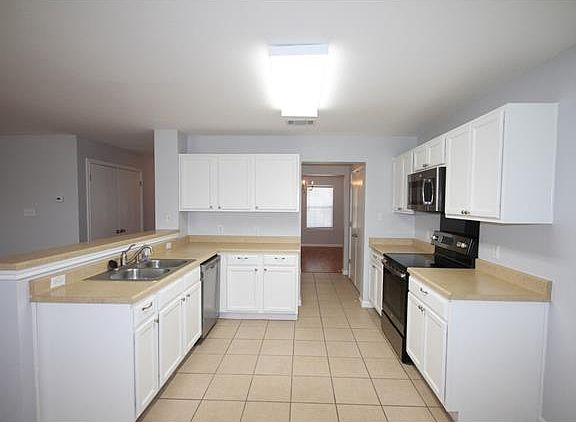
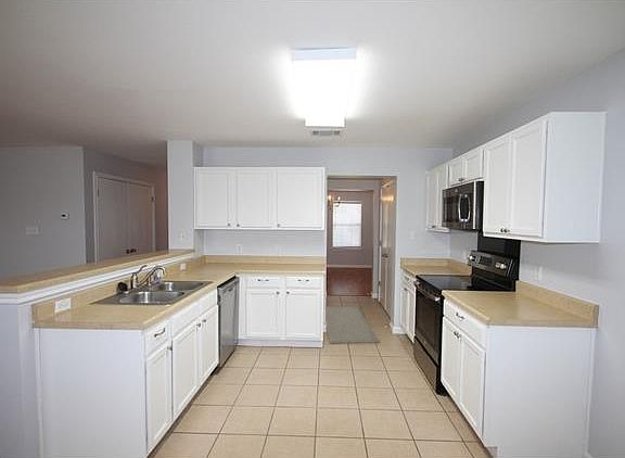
+ rug [324,305,381,344]
